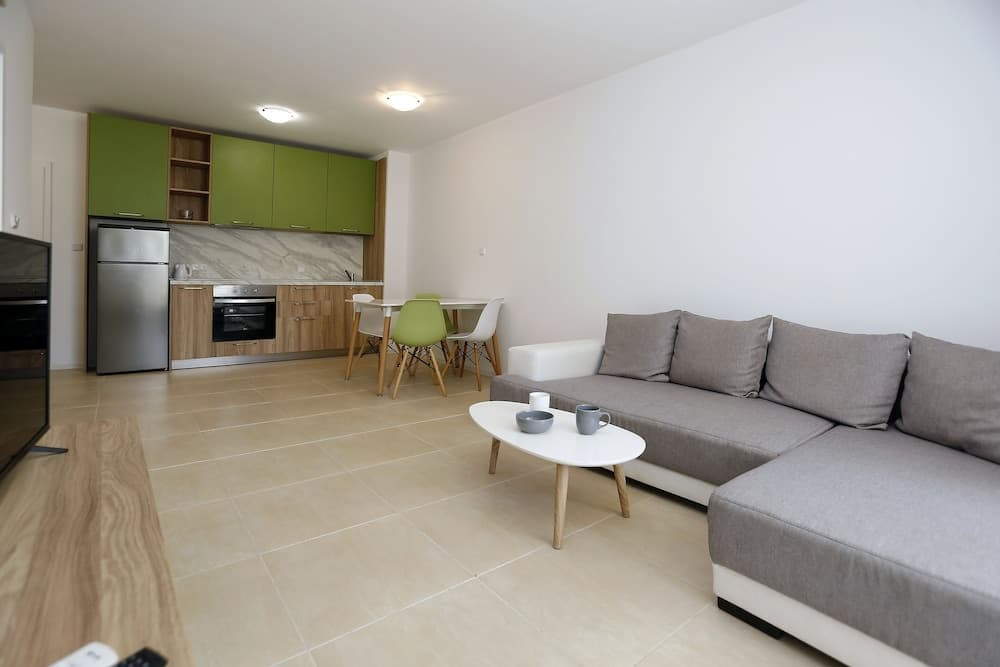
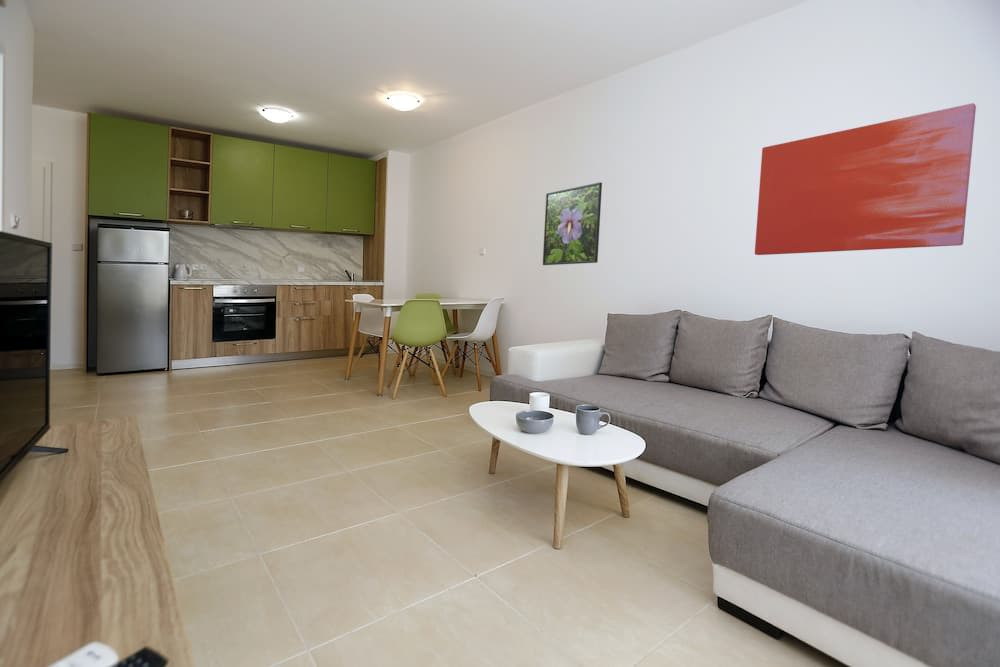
+ wall art [754,102,977,256]
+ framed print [542,181,603,266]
